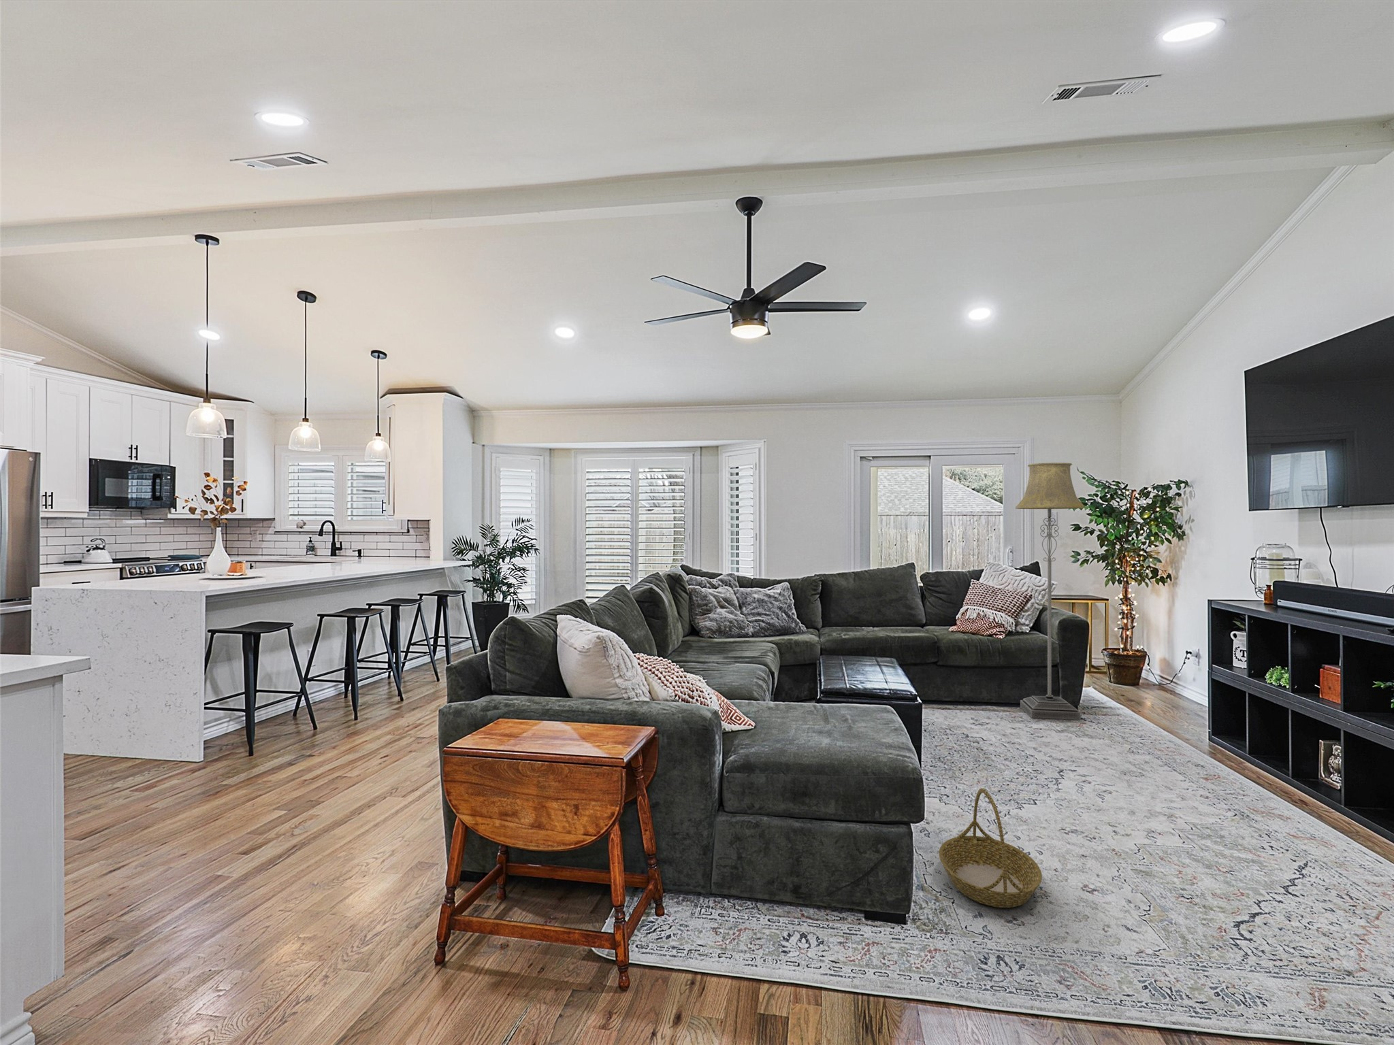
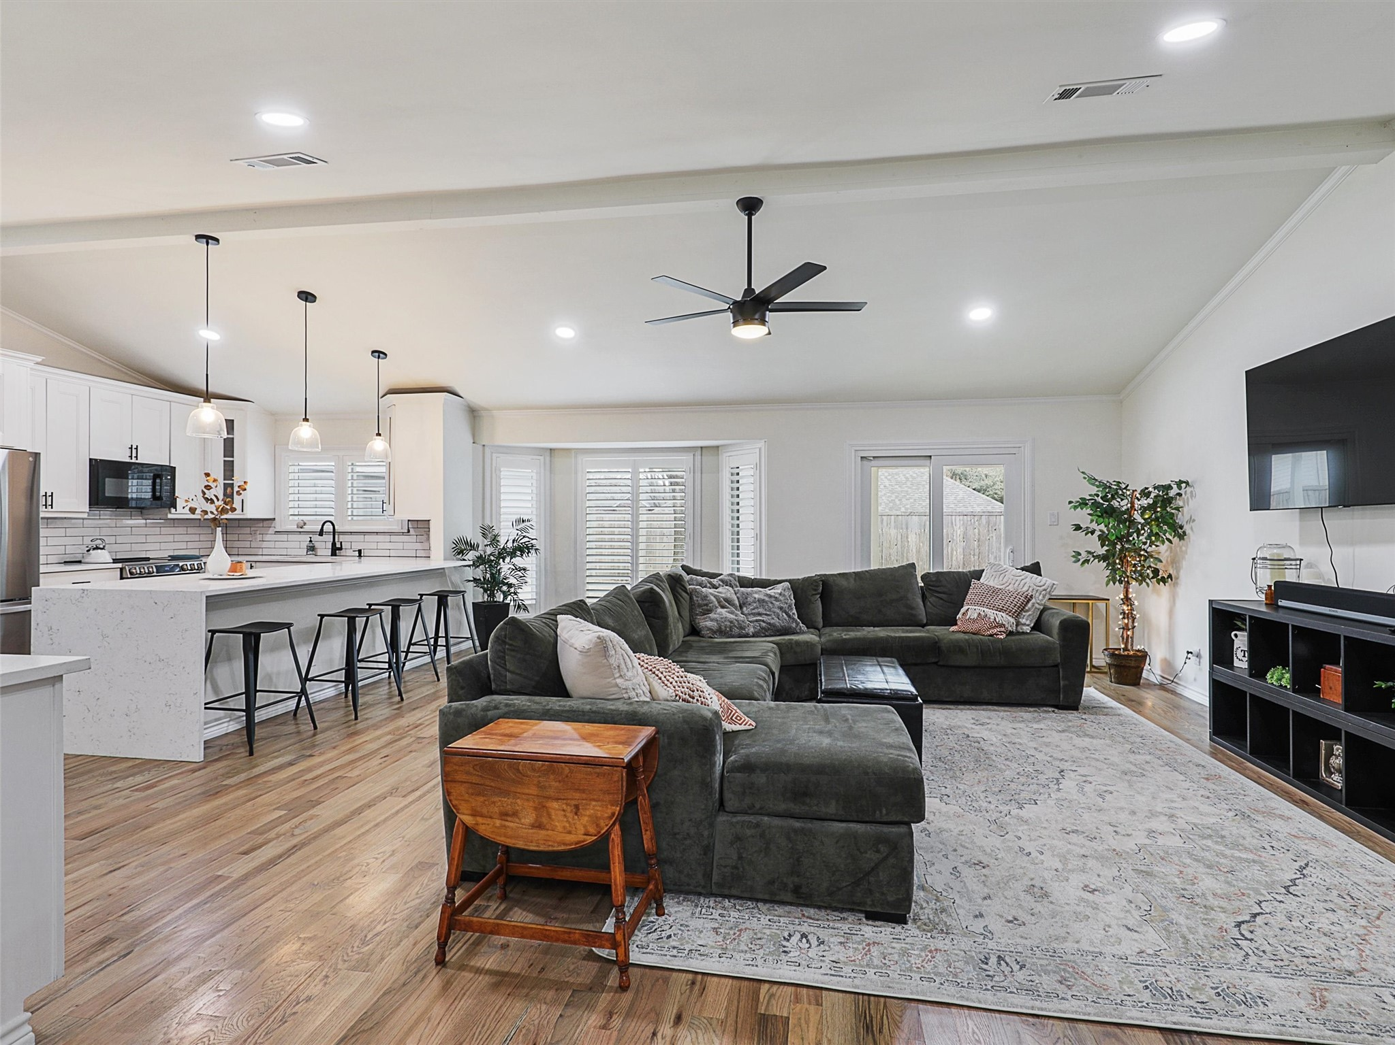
- floor lamp [1015,462,1087,720]
- basket [938,788,1043,908]
